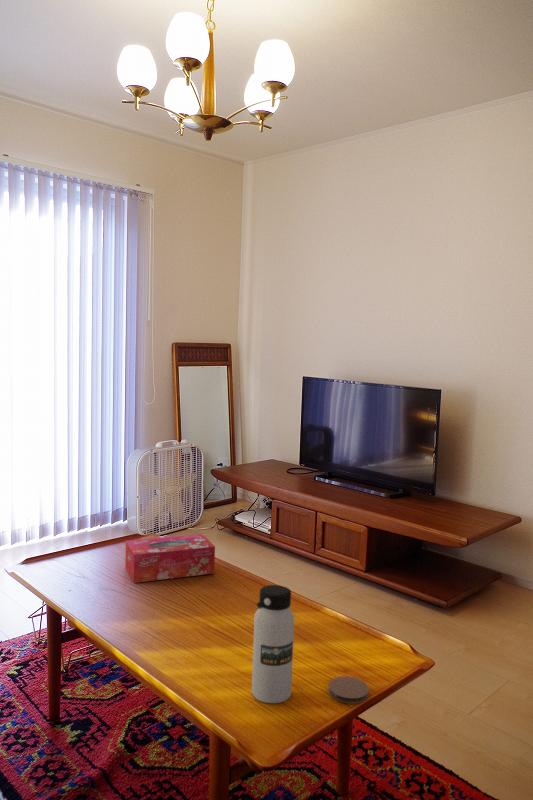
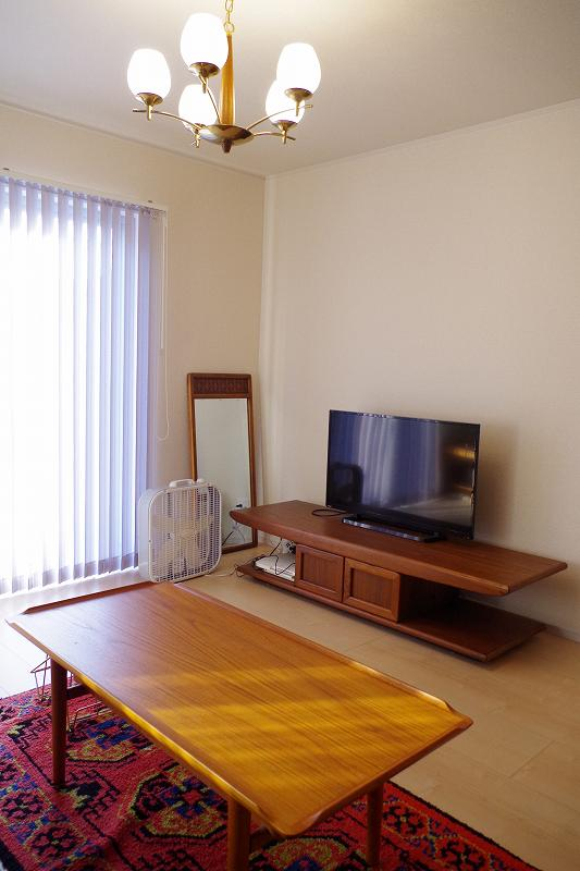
- water bottle [251,584,295,704]
- tissue box [124,533,216,584]
- coaster [327,675,370,705]
